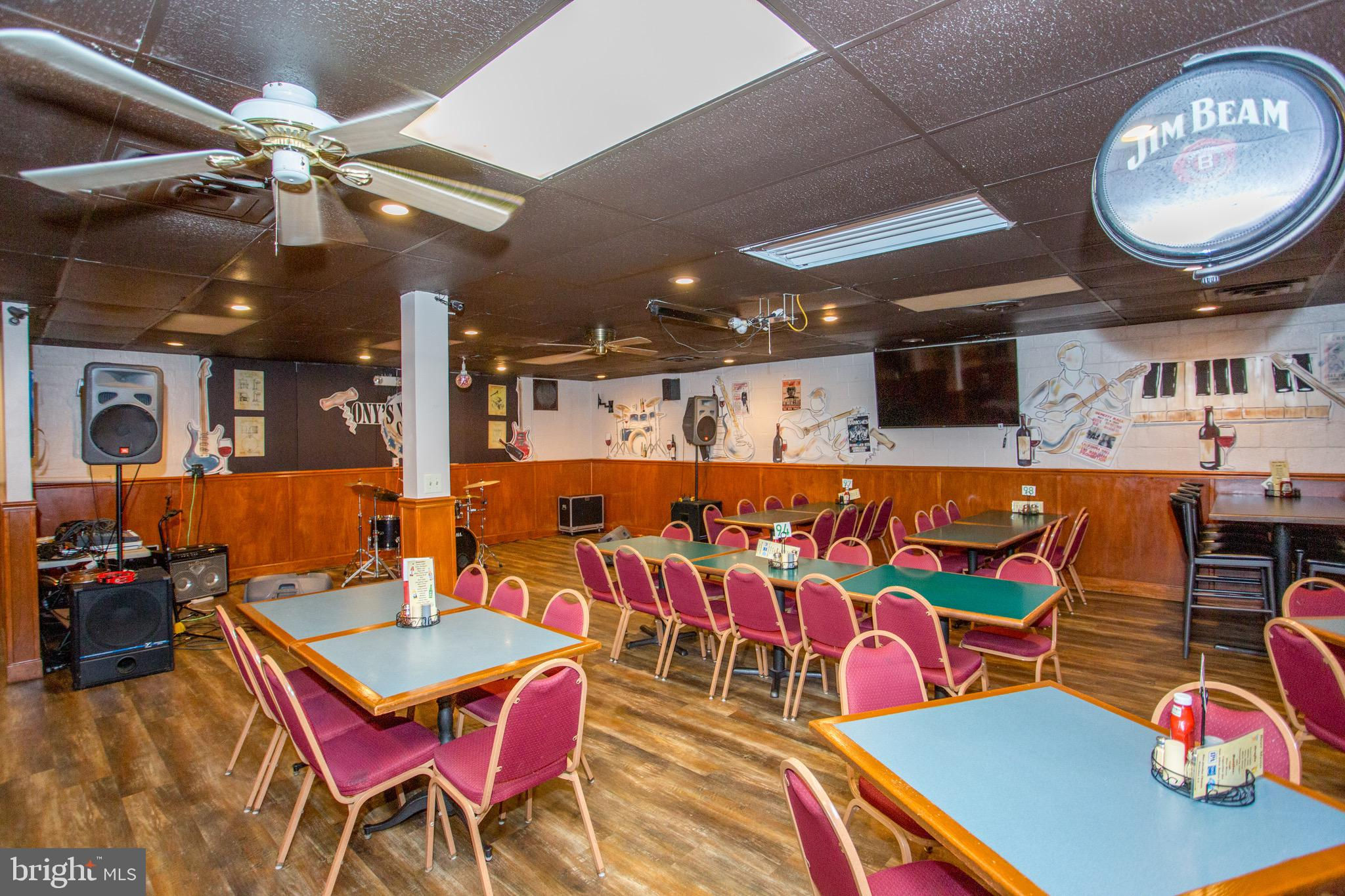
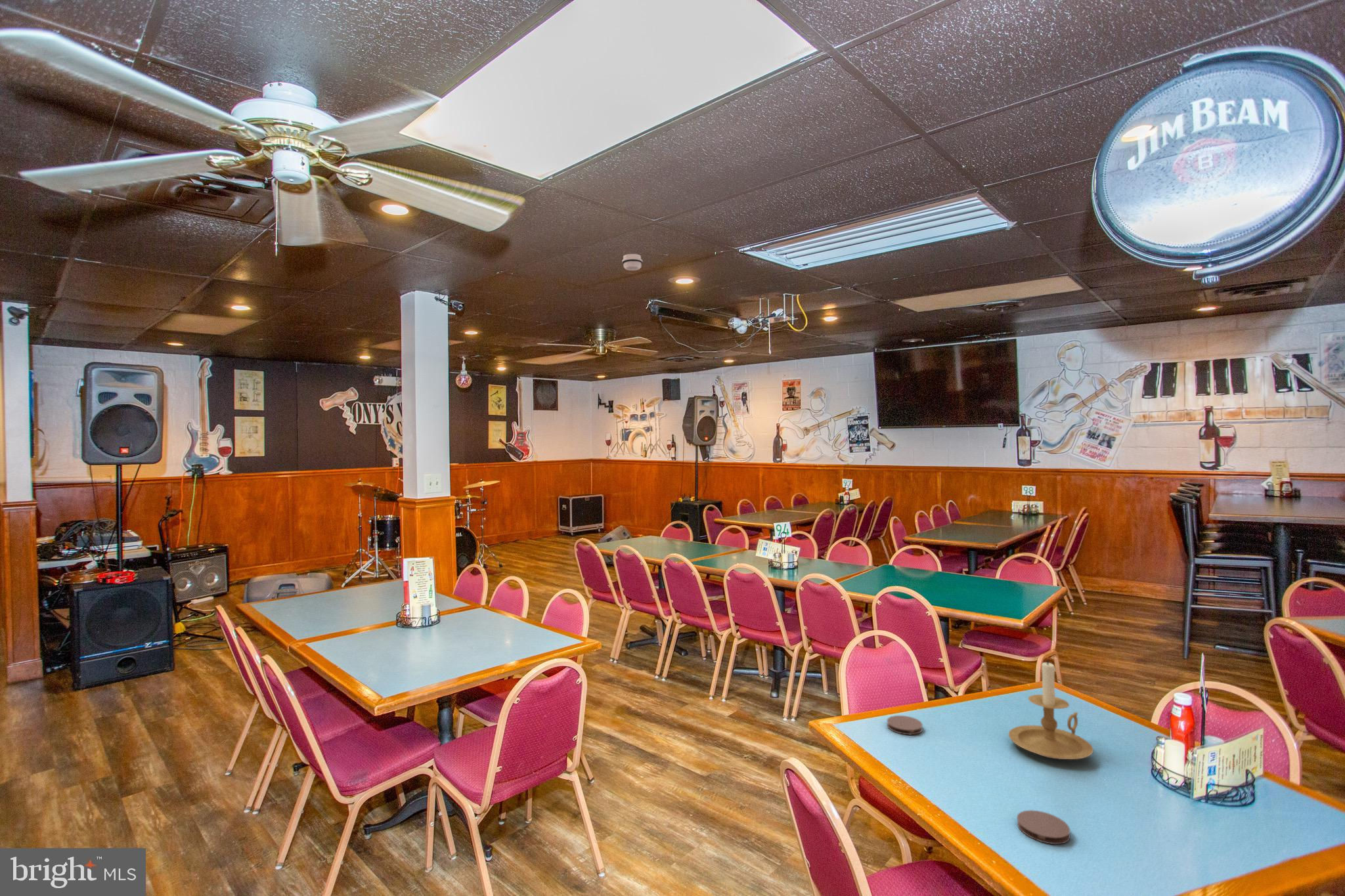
+ coaster [887,715,923,735]
+ smoke detector [621,253,643,271]
+ coaster [1016,809,1071,845]
+ candle holder [1008,660,1094,760]
